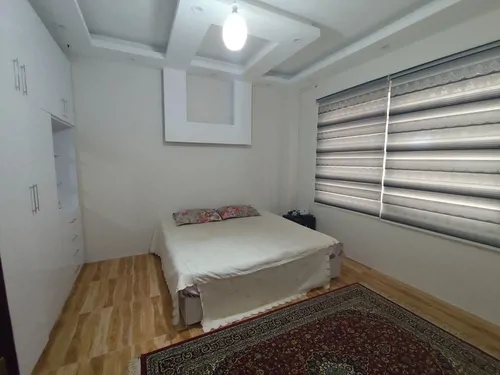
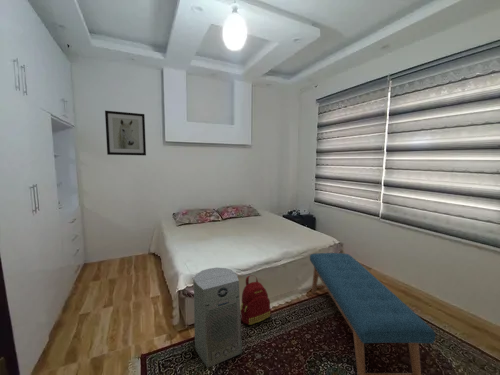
+ bench [309,252,436,375]
+ fan [193,267,243,369]
+ wall art [104,110,147,156]
+ backpack [240,274,272,326]
